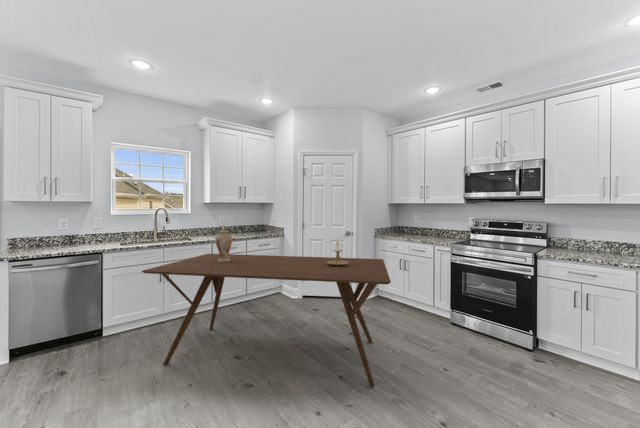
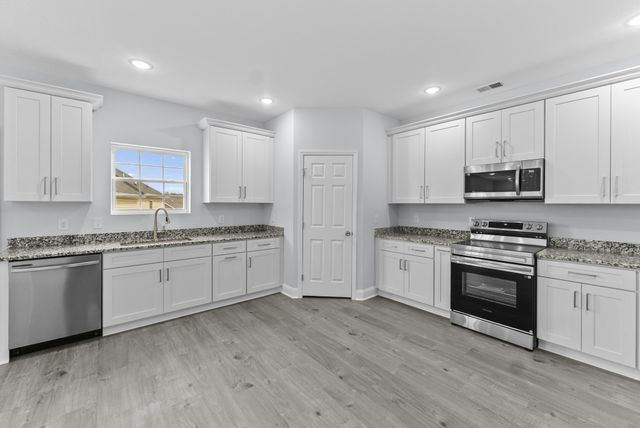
- vase [214,230,233,262]
- candle holder [327,238,349,266]
- dining table [140,253,392,387]
